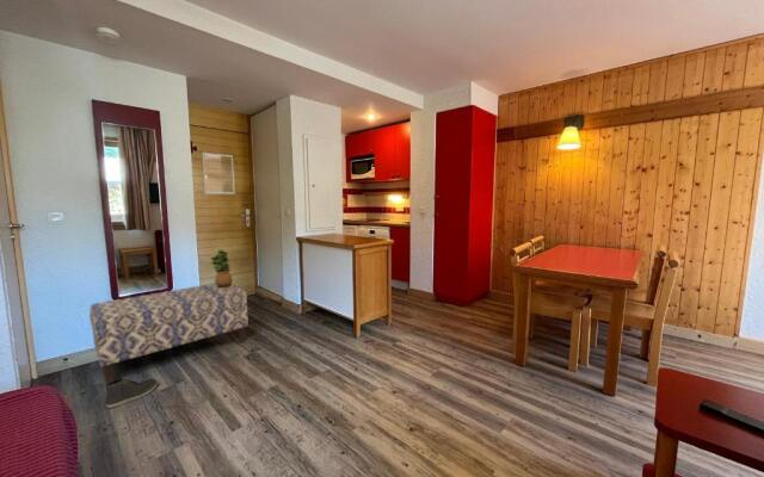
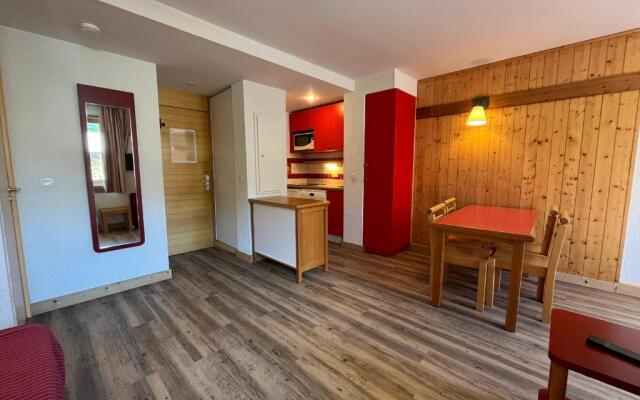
- bench [88,283,249,385]
- potted plant [209,249,234,289]
- sneaker [104,377,159,409]
